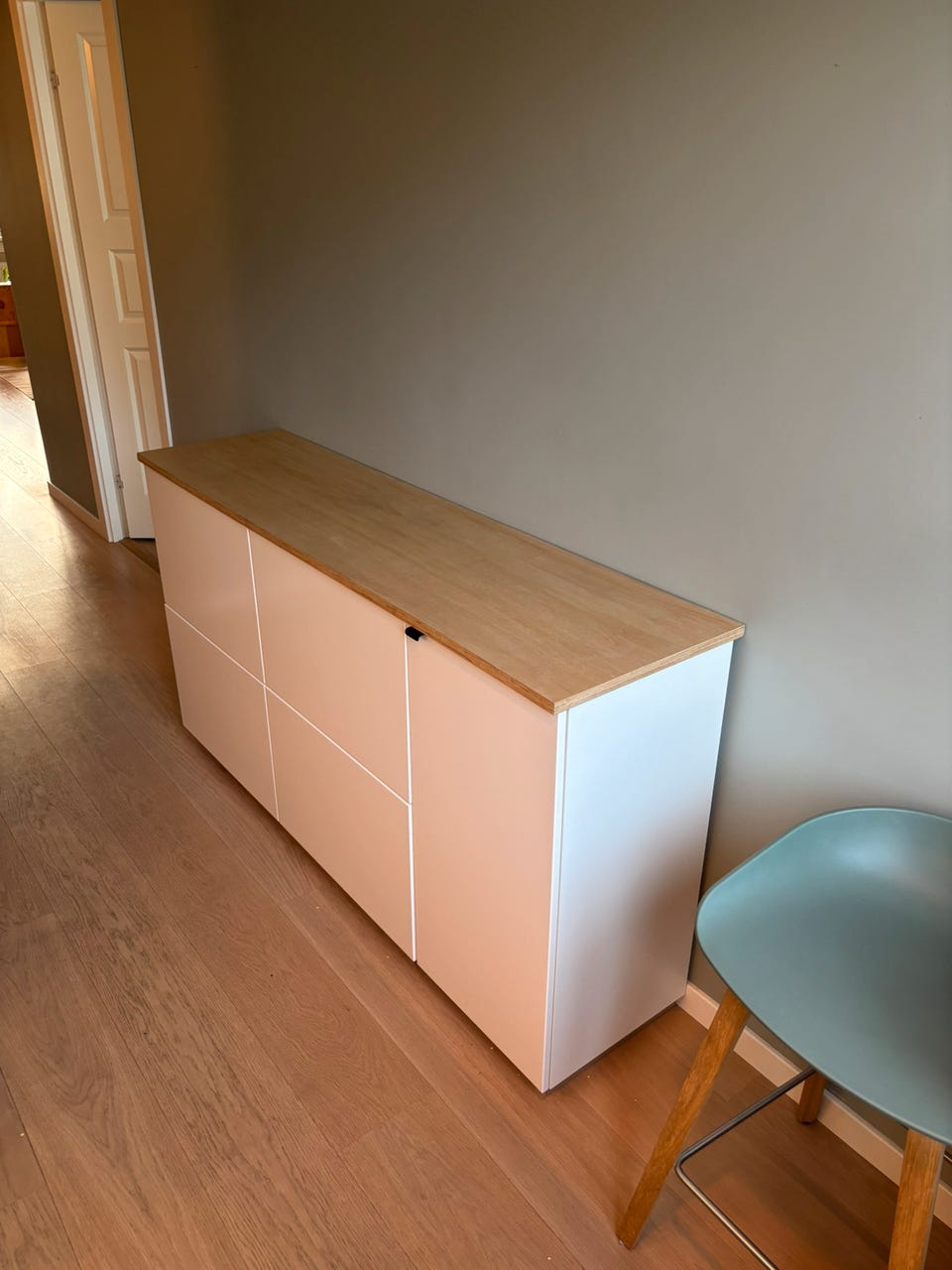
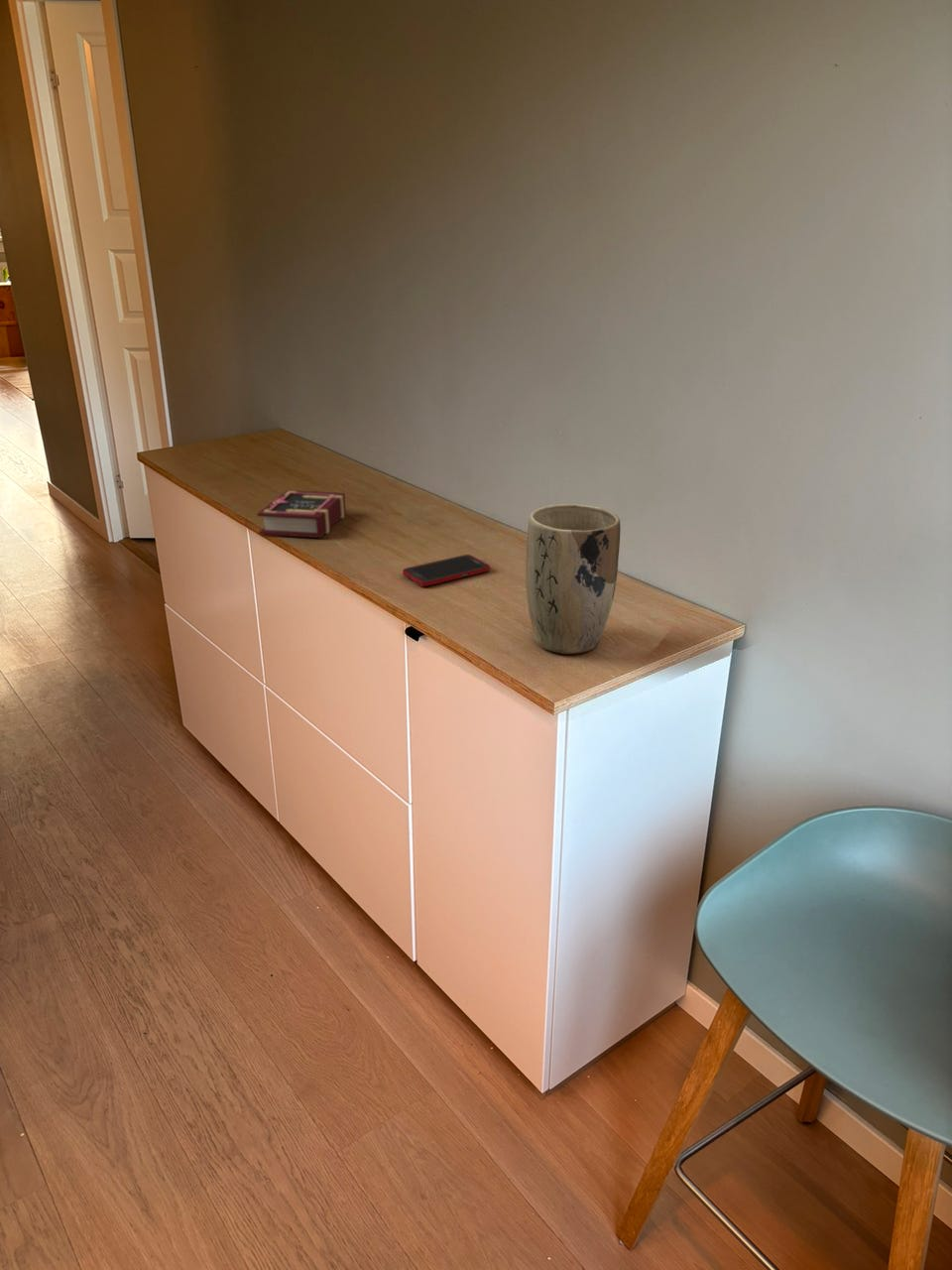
+ book [256,489,347,539]
+ plant pot [525,503,622,655]
+ cell phone [402,554,491,587]
